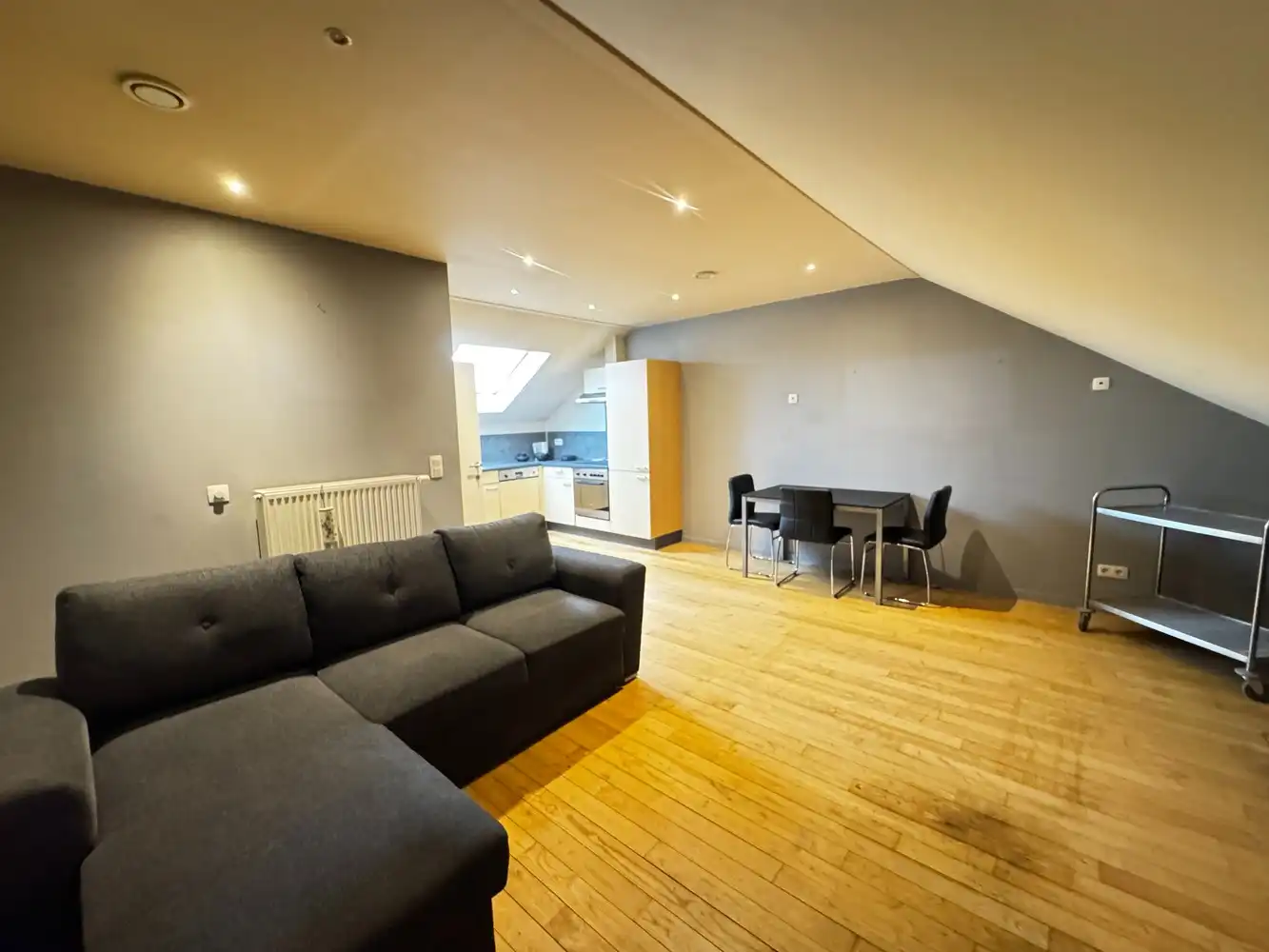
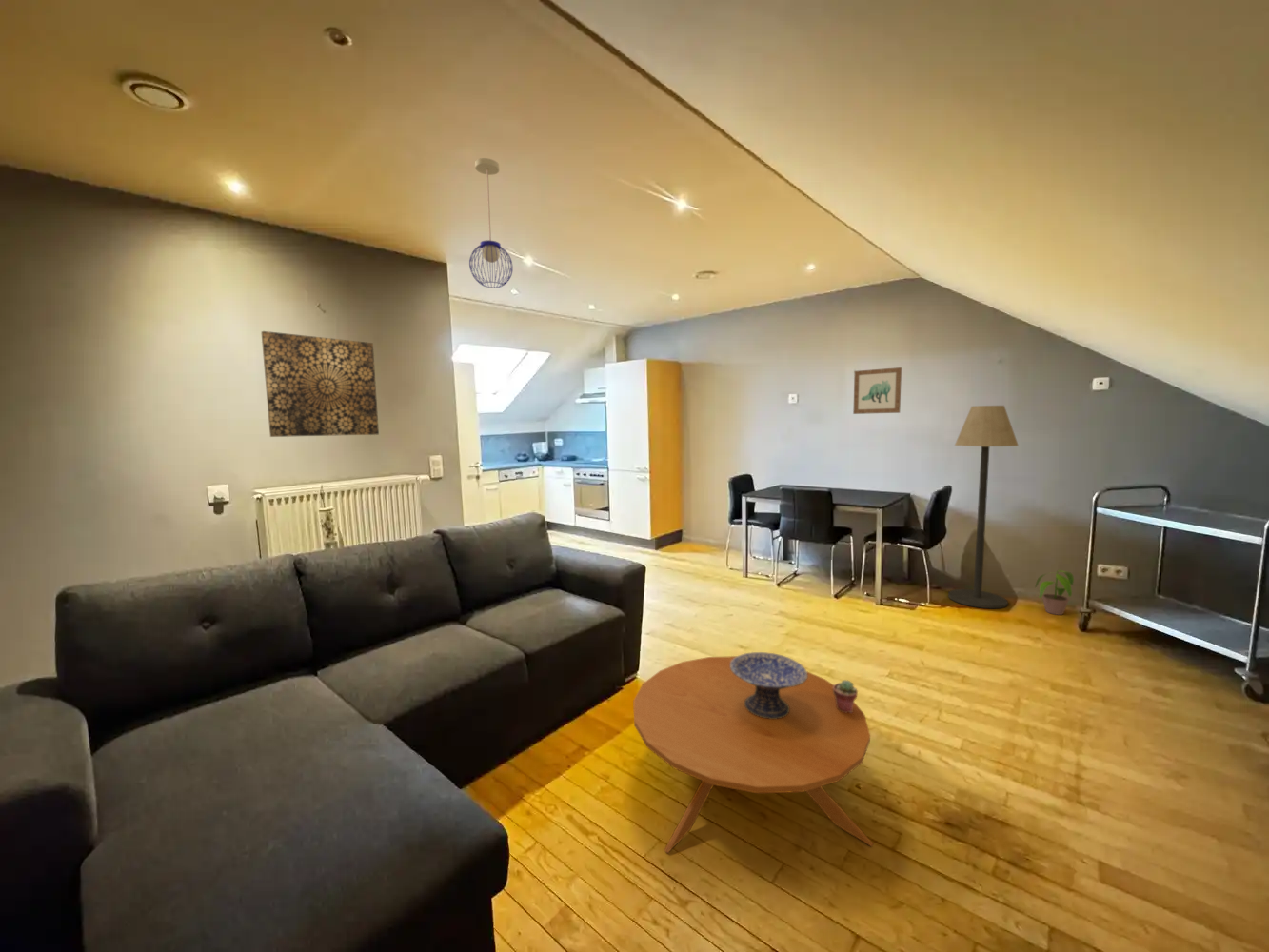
+ coffee table [633,655,874,854]
+ decorative bowl [730,651,808,719]
+ floor lamp [947,405,1020,609]
+ wall art [852,367,902,415]
+ wall art [260,330,380,438]
+ potted plant [1034,568,1075,616]
+ pendant light [468,157,514,288]
+ potted succulent [833,679,859,713]
